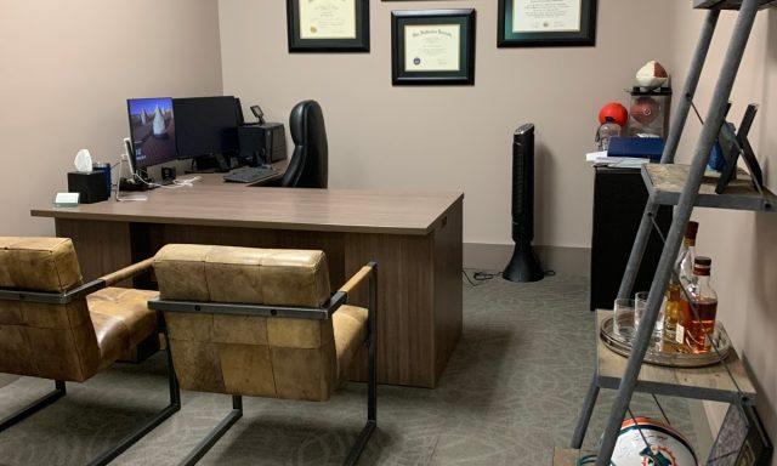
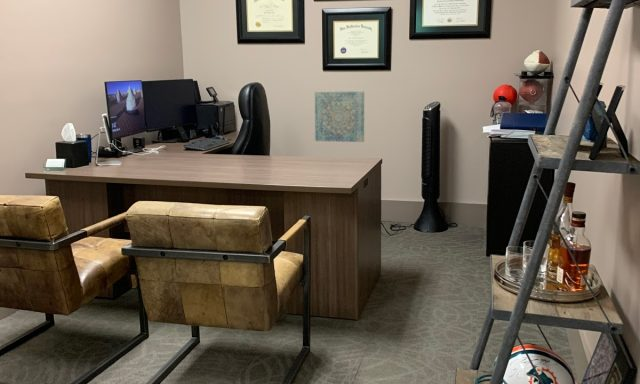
+ wall art [314,90,365,143]
